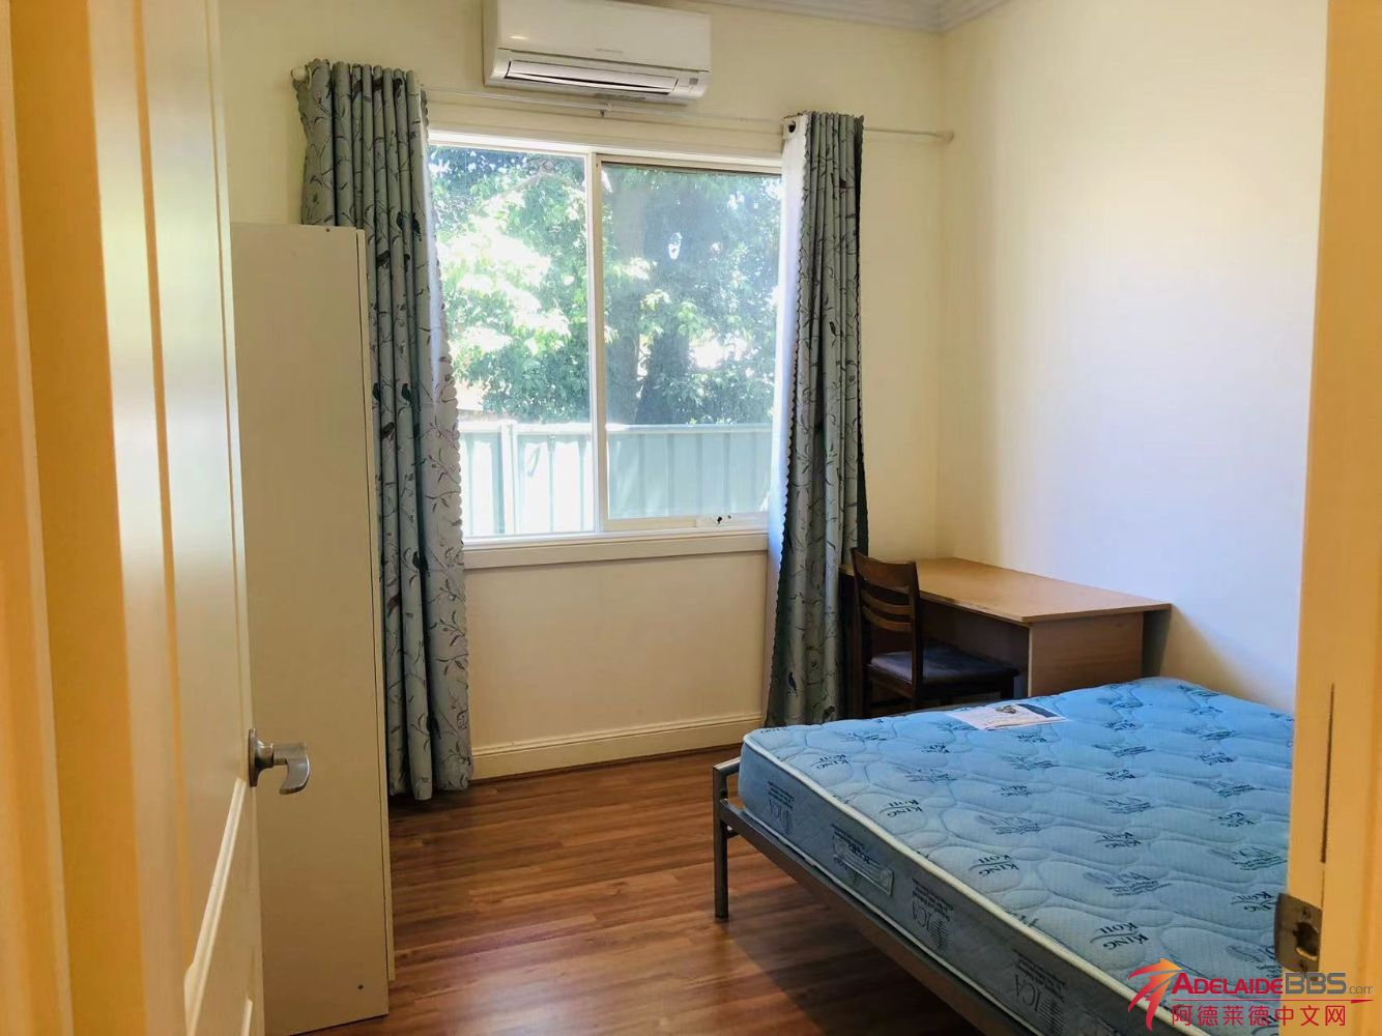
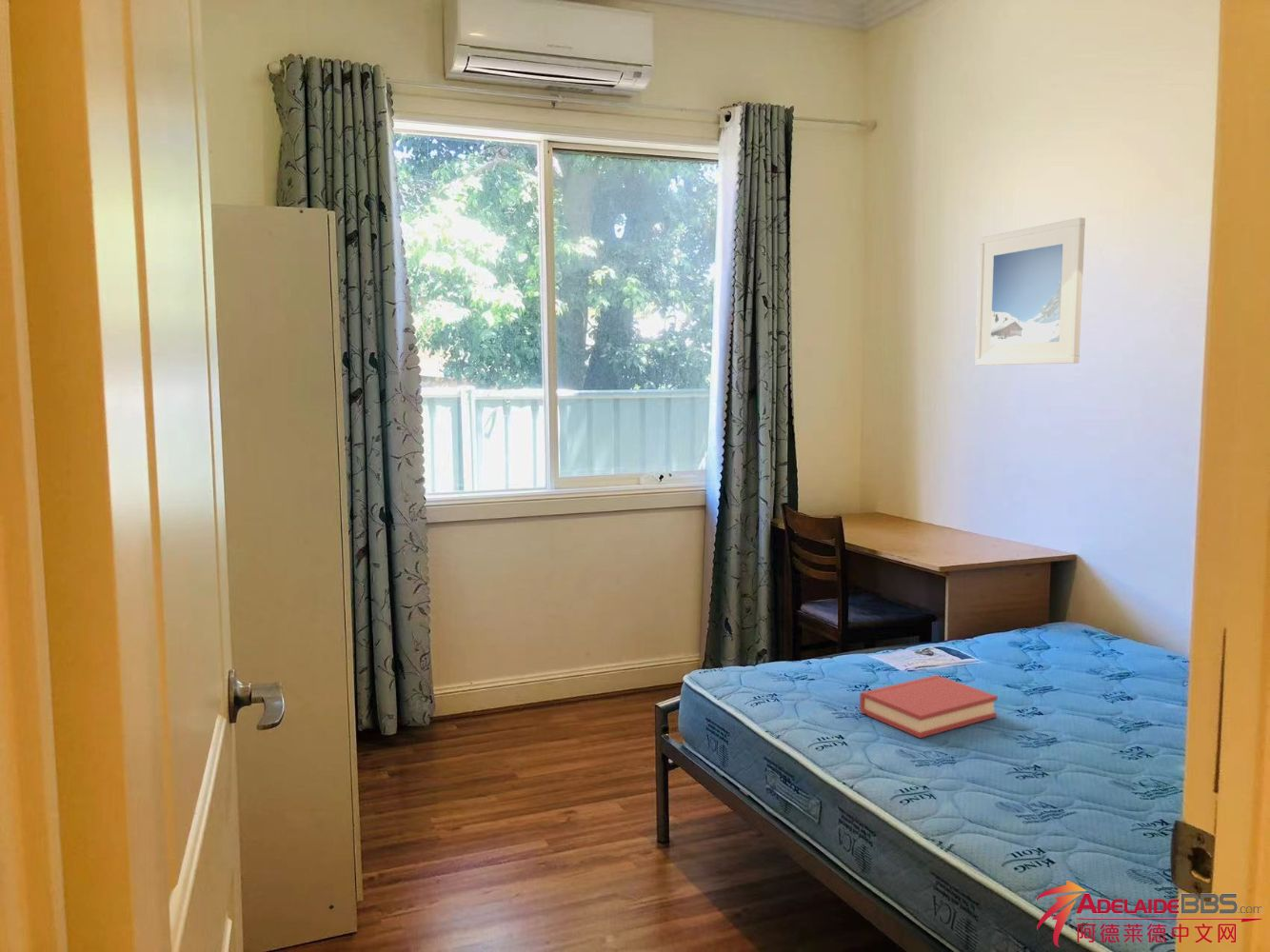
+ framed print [974,217,1086,367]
+ hardback book [859,674,999,739]
